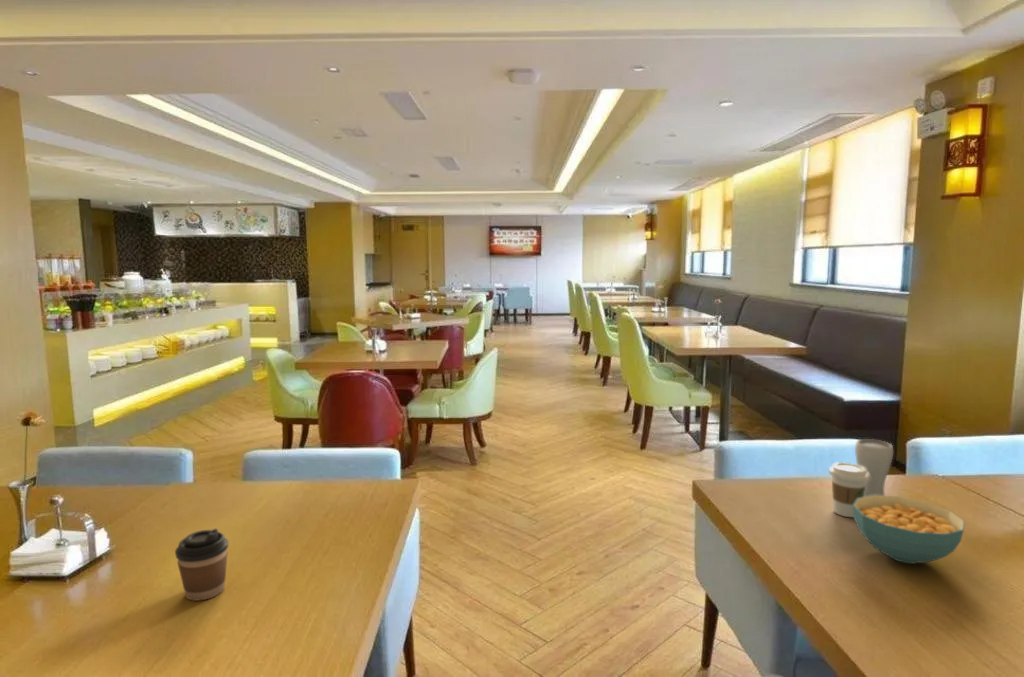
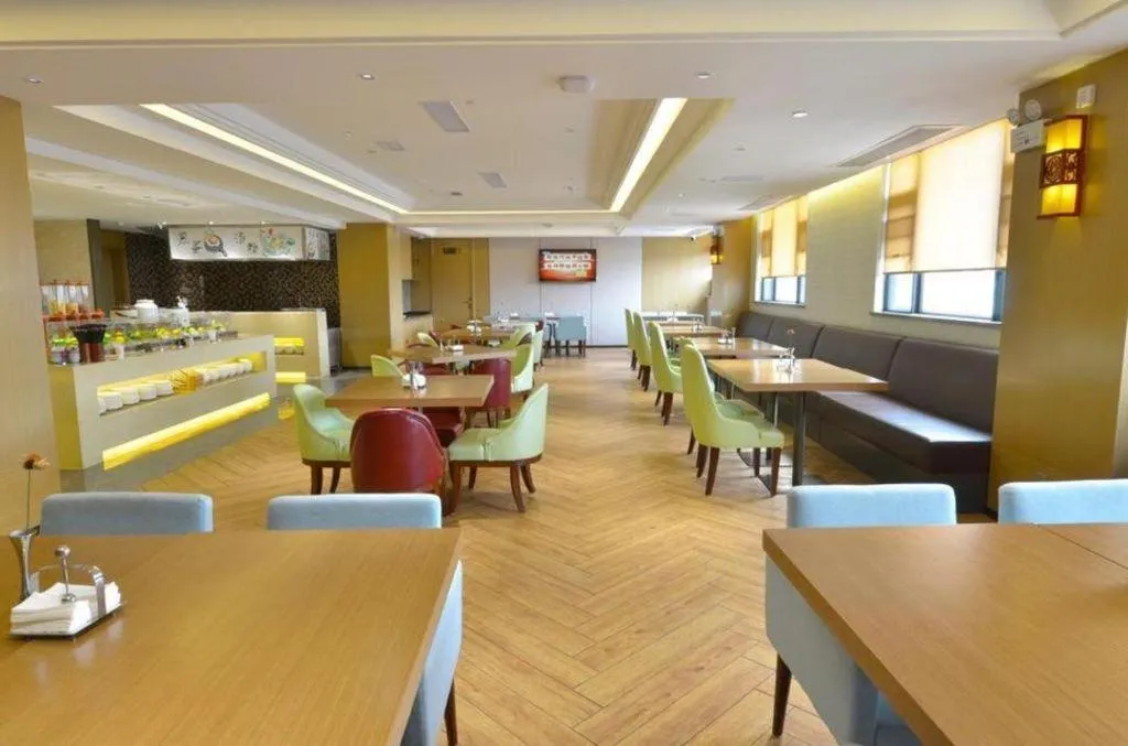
- cereal bowl [853,495,966,565]
- coffee cup [174,527,229,602]
- drinking glass [854,438,894,497]
- coffee cup [828,461,870,518]
